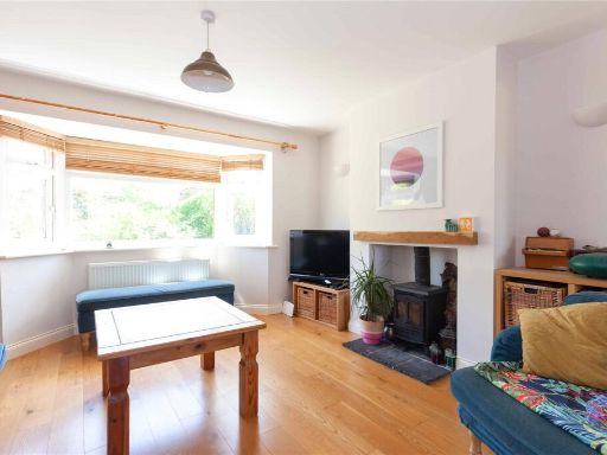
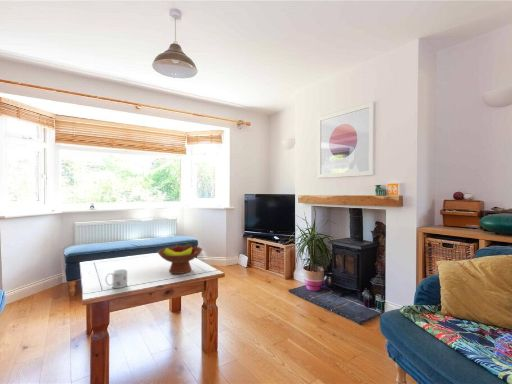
+ fruit bowl [156,242,203,275]
+ mug [104,268,128,289]
